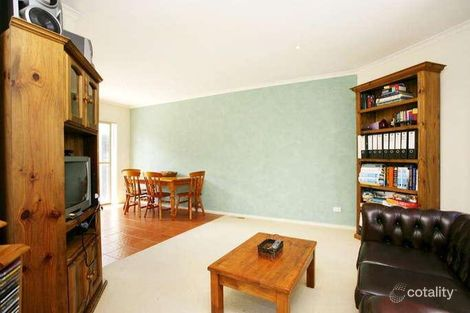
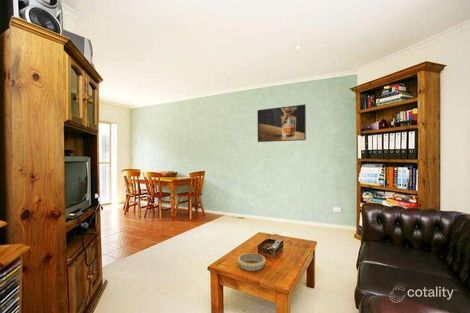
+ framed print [256,104,307,143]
+ decorative bowl [236,252,267,272]
